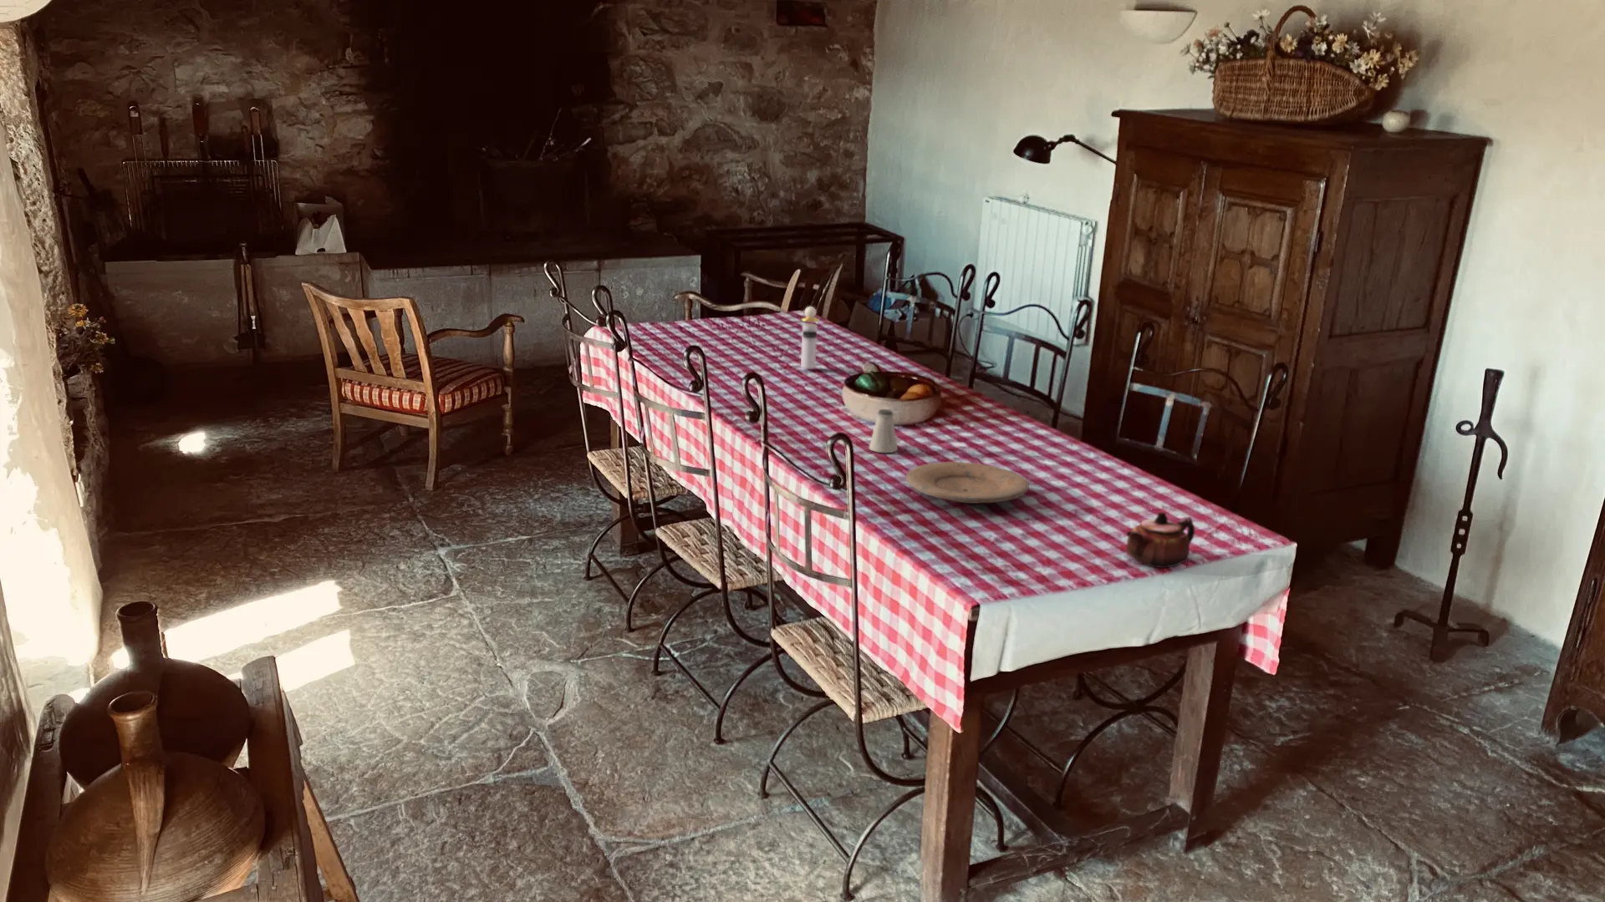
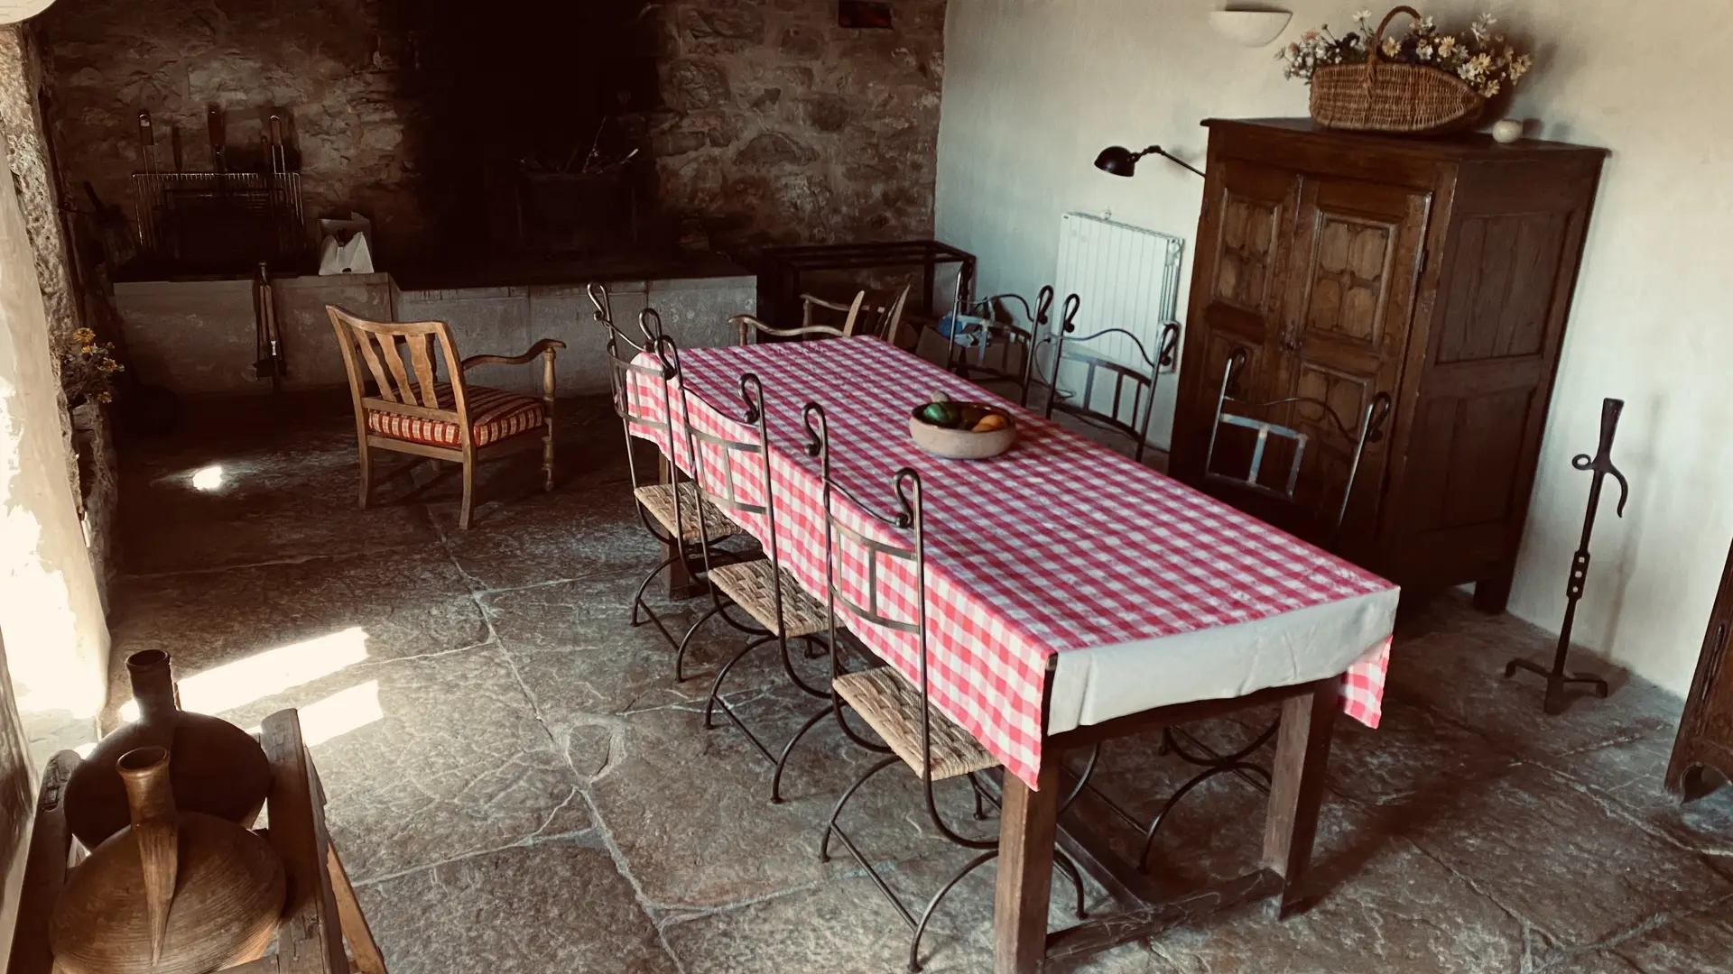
- perfume bottle [800,306,820,370]
- saltshaker [869,409,898,454]
- teapot [1125,511,1195,568]
- plate [905,461,1030,504]
